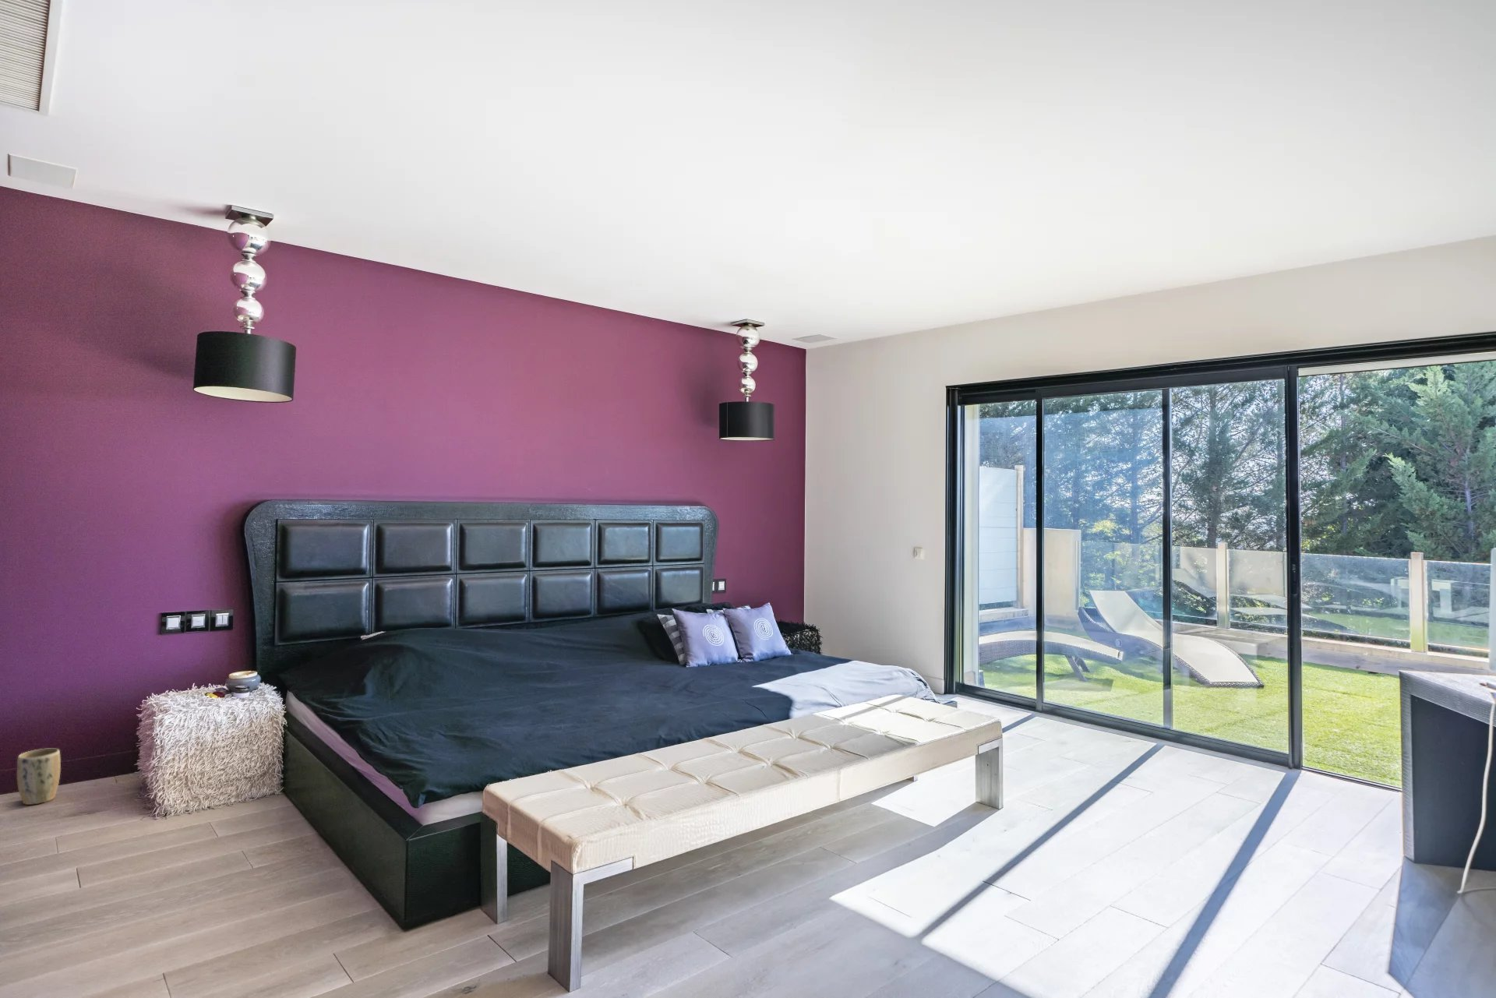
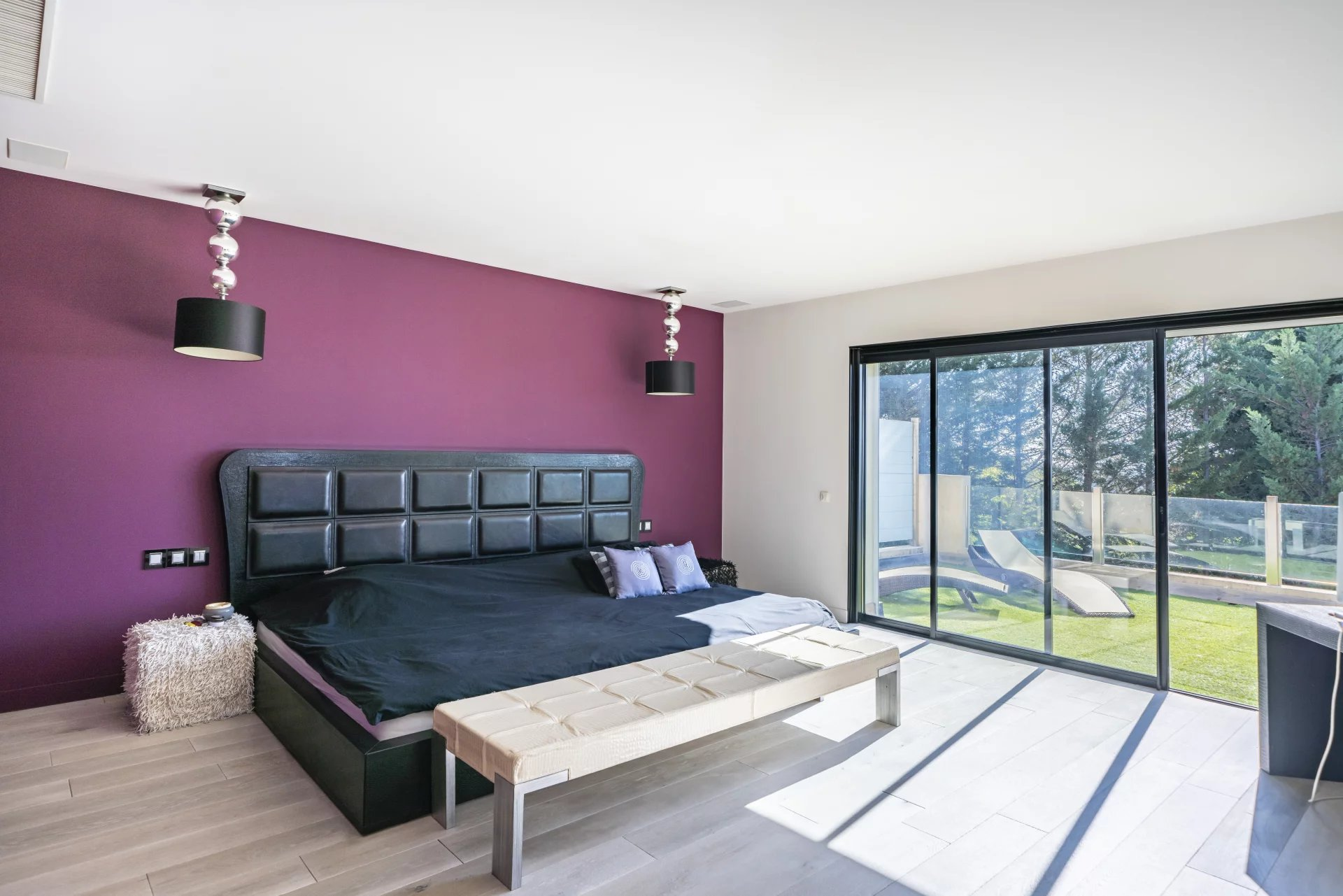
- plant pot [17,747,61,805]
